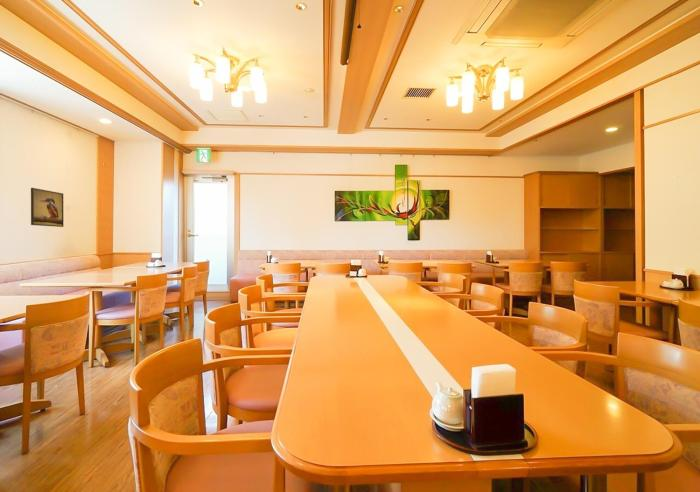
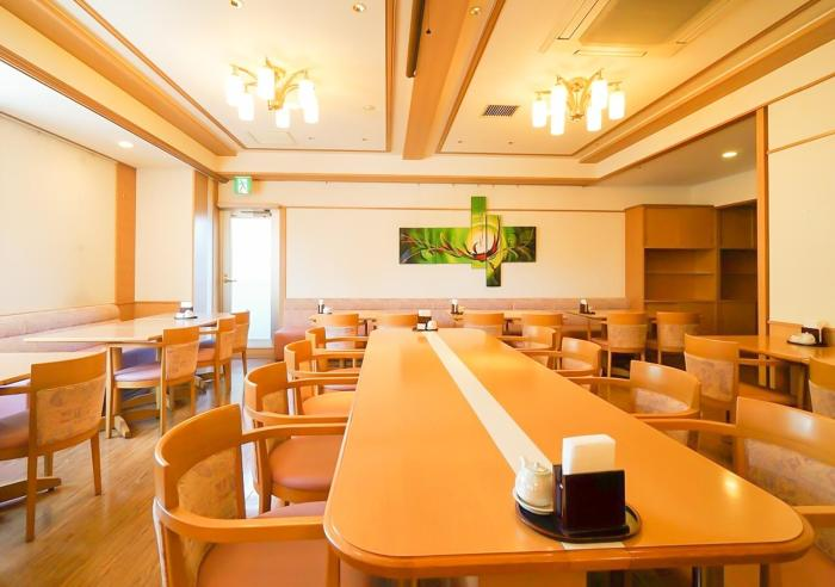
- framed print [30,187,64,228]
